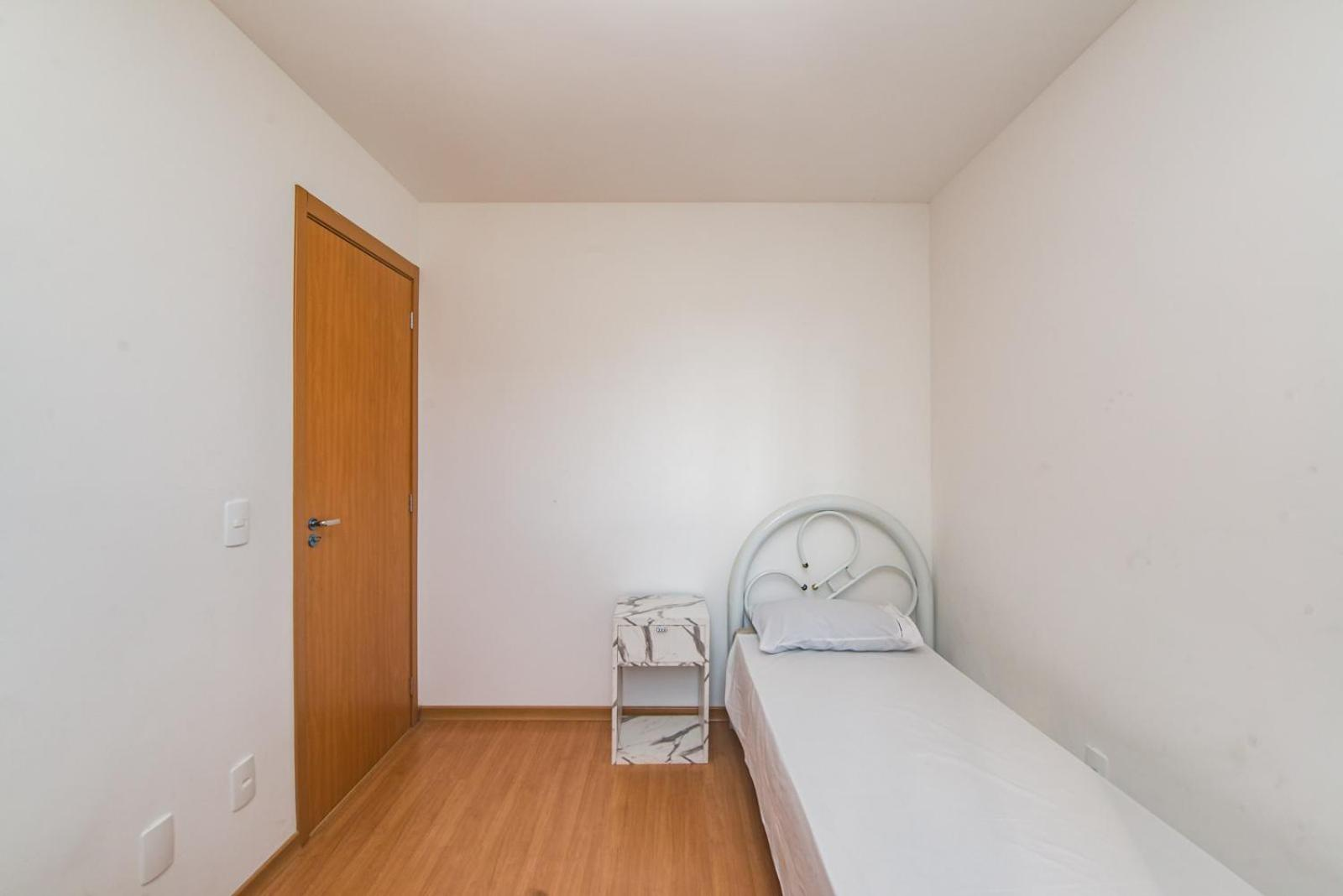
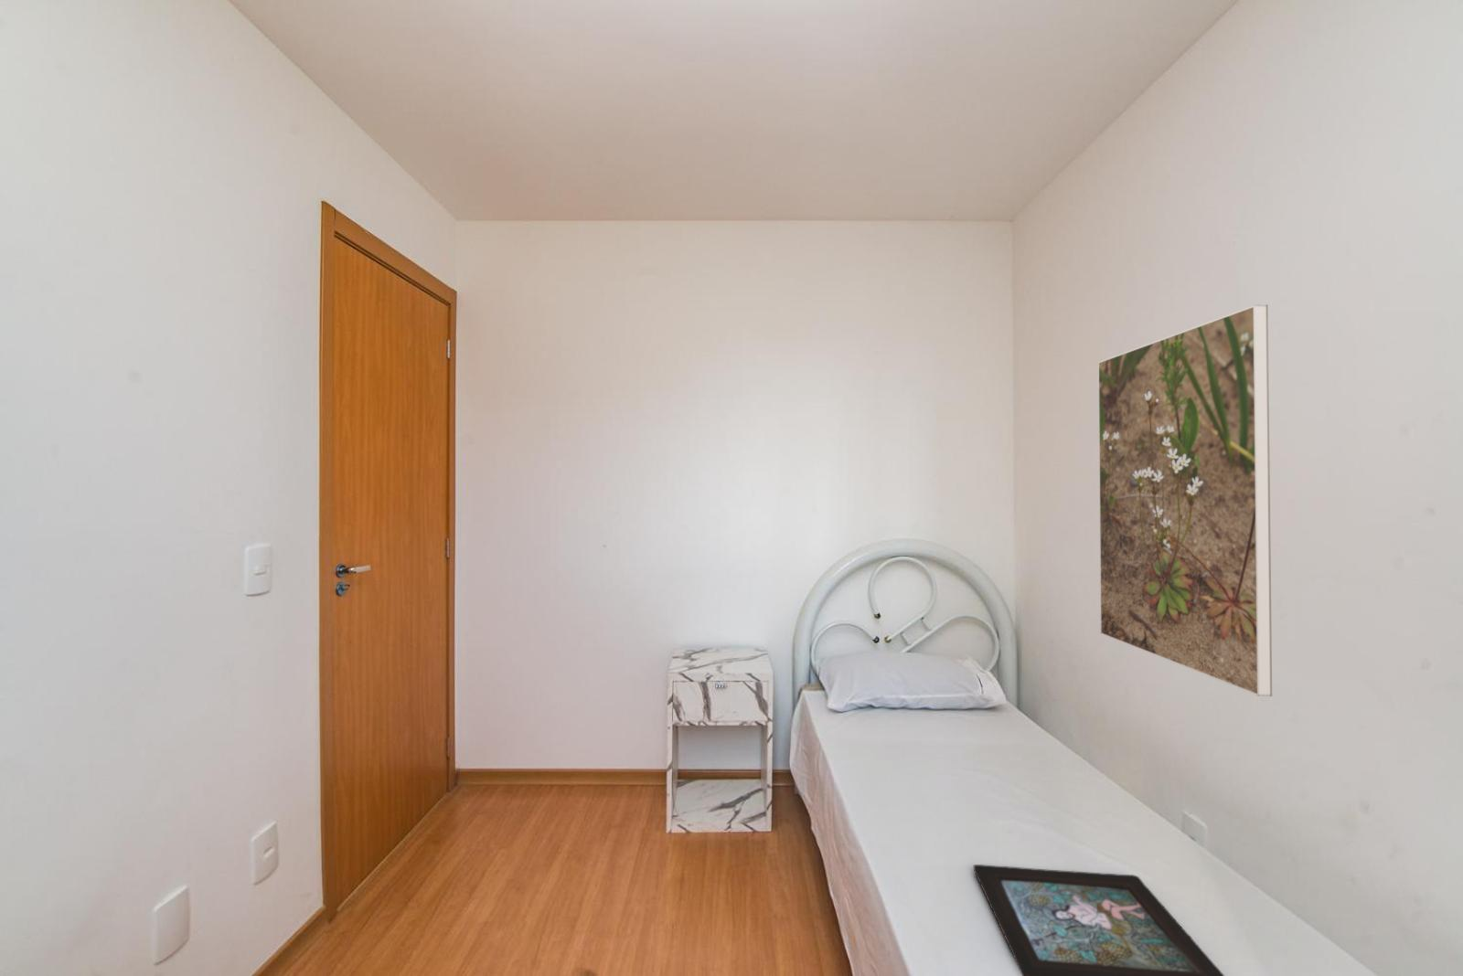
+ decorative tray [973,864,1226,976]
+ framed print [1097,304,1272,697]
